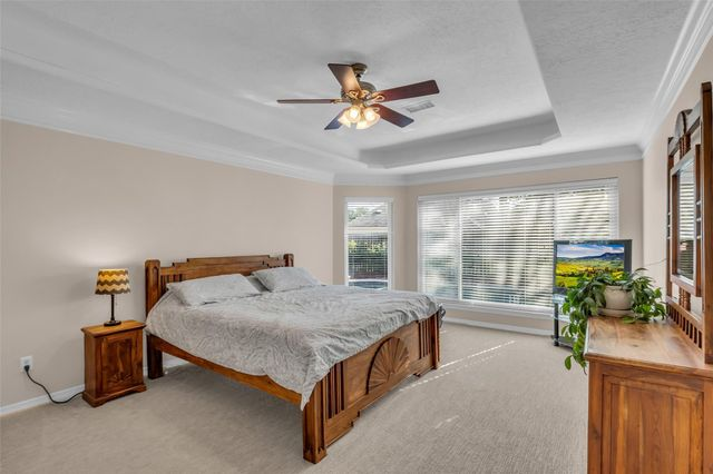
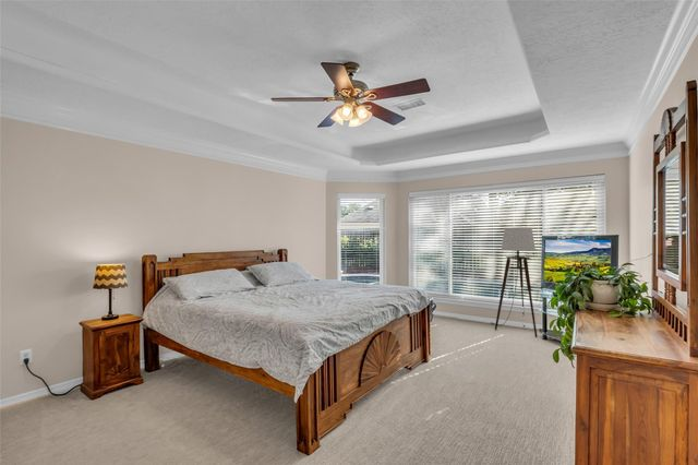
+ floor lamp [491,227,538,338]
